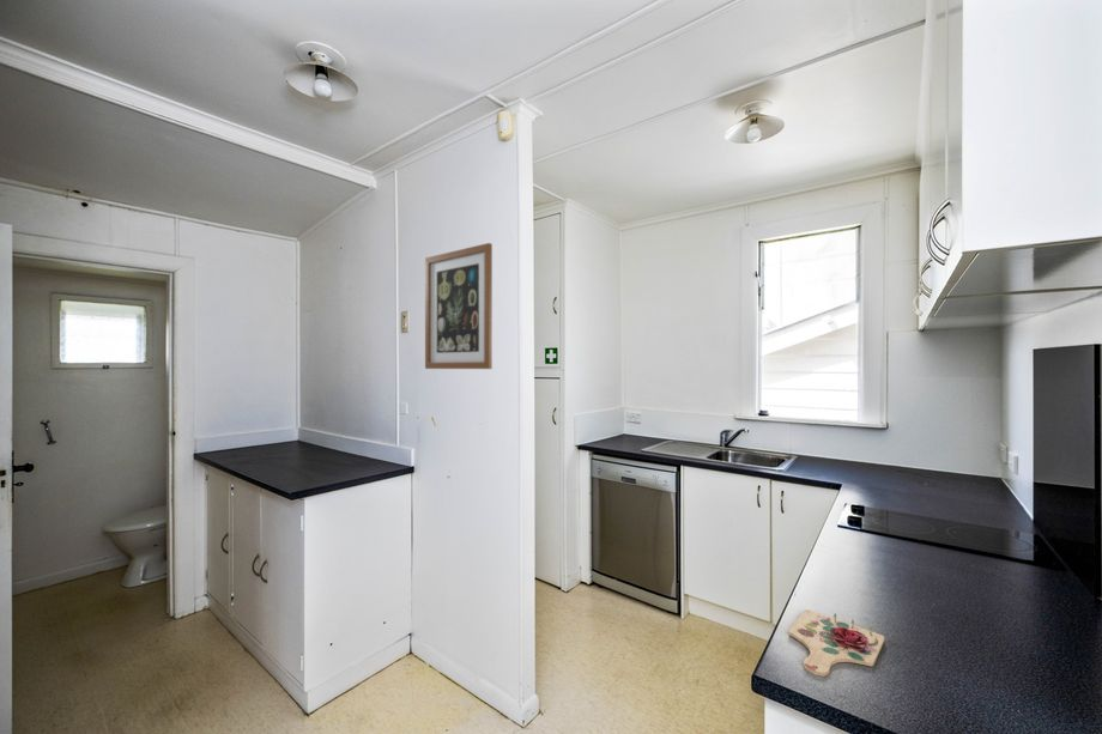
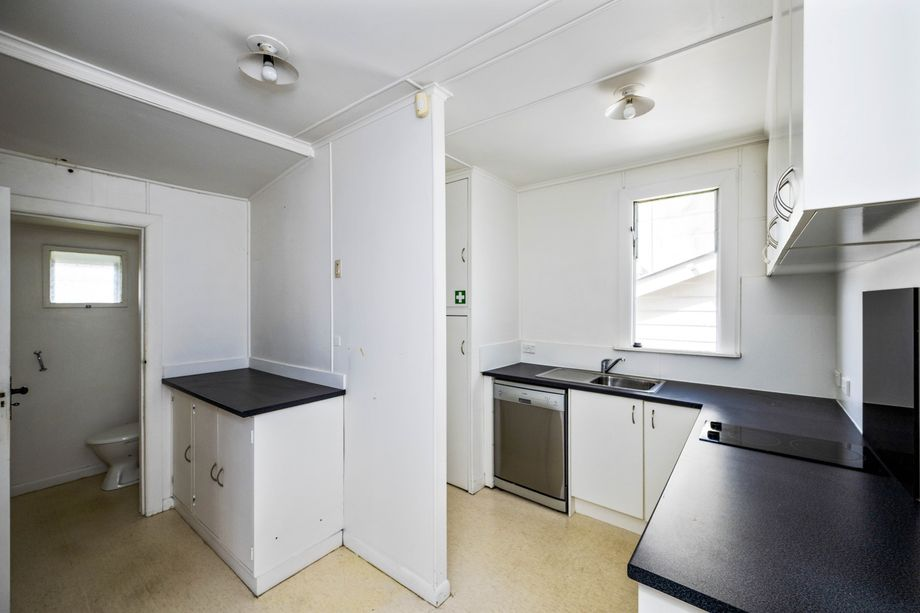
- wall art [424,242,494,370]
- cutting board [788,608,885,678]
